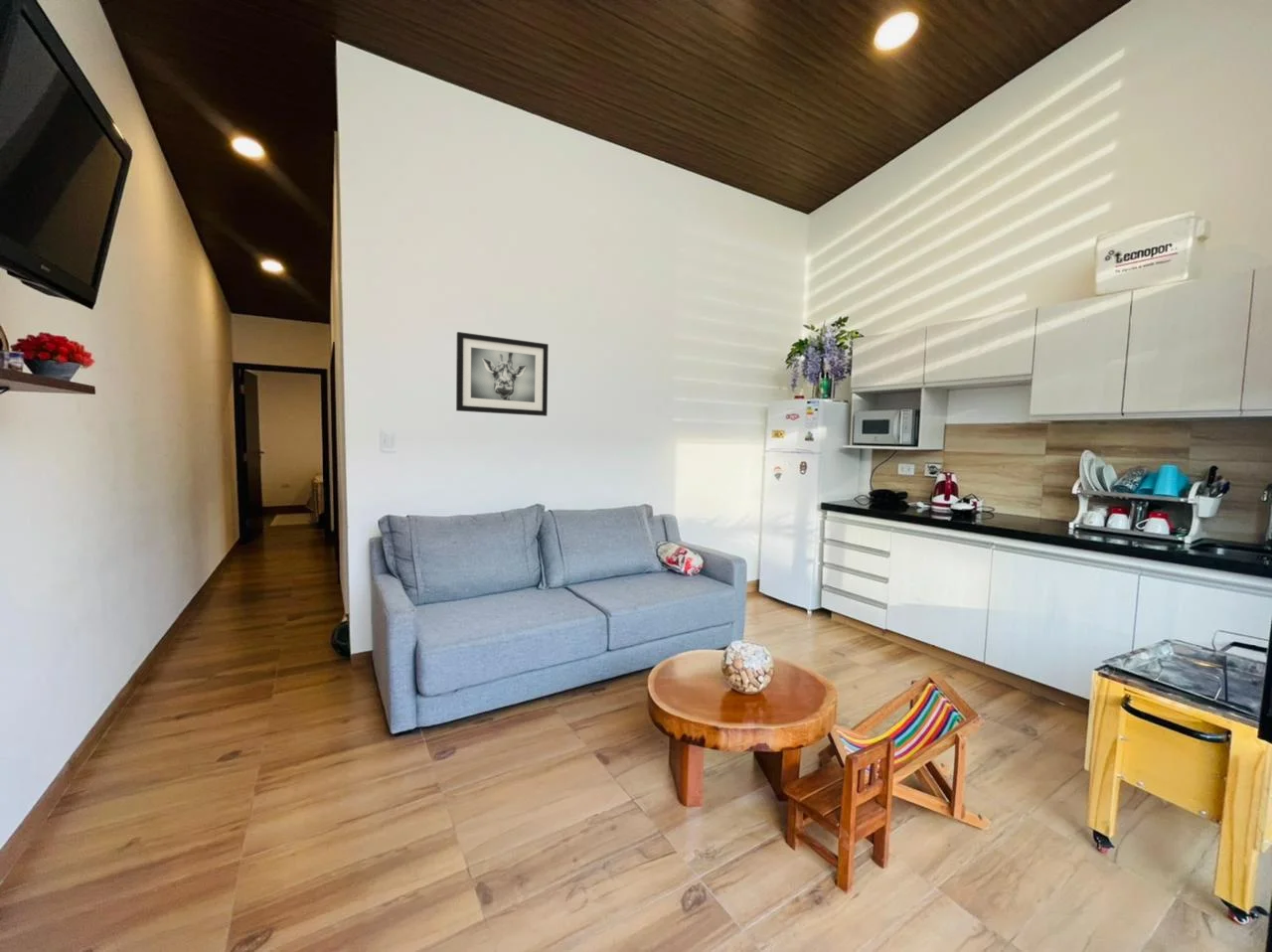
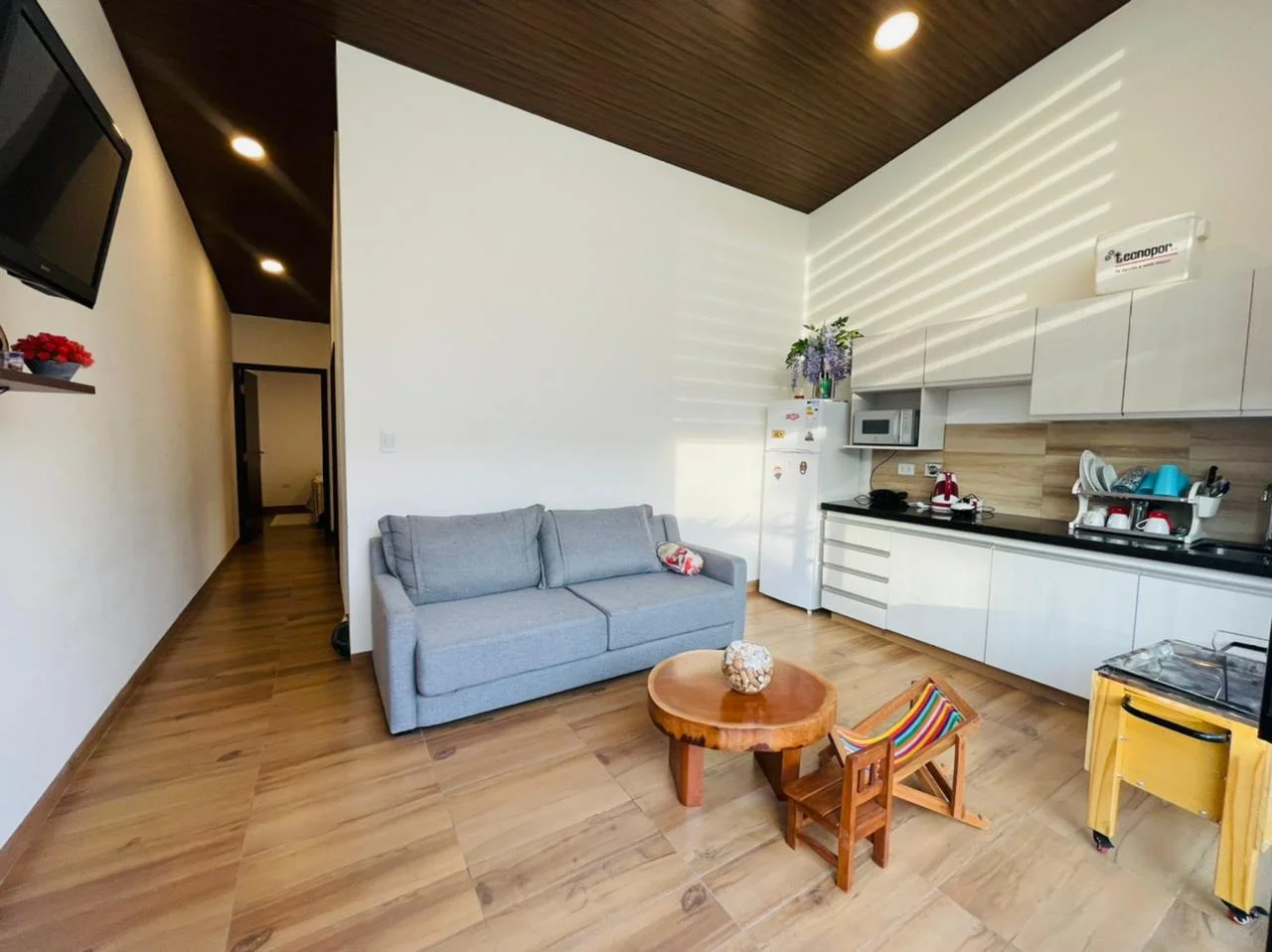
- wall art [455,331,550,417]
